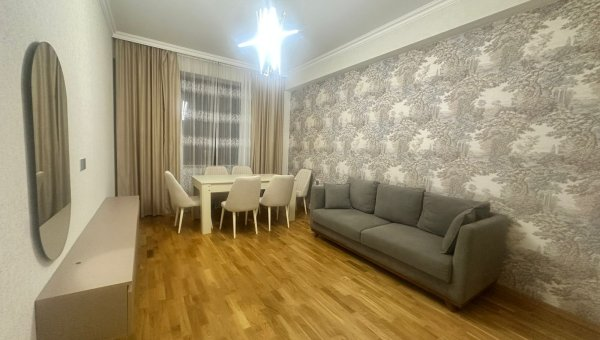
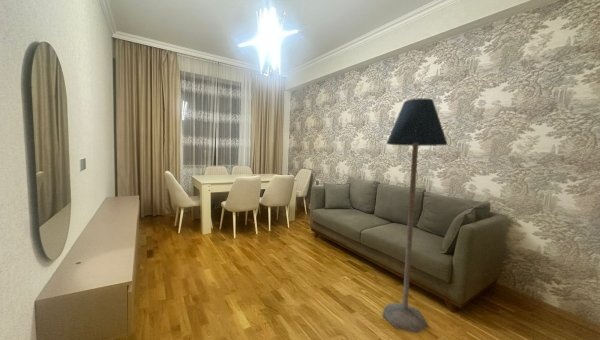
+ floor lamp [381,98,449,335]
